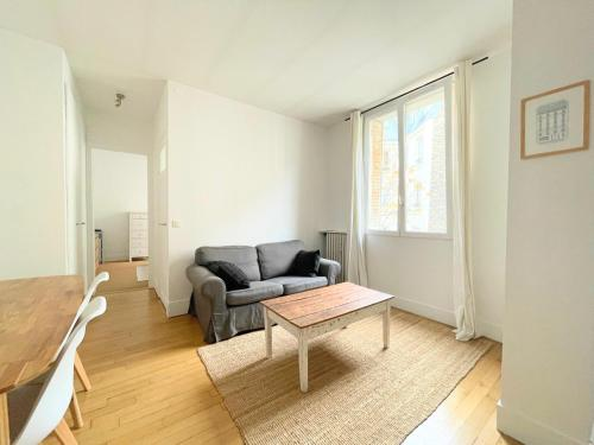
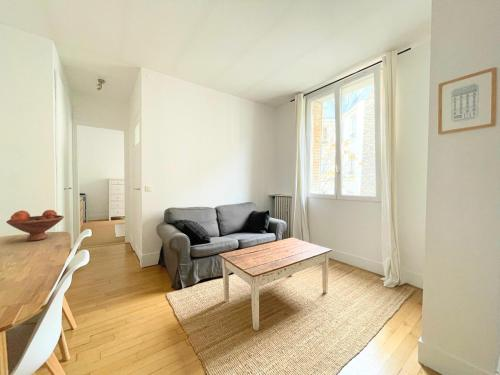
+ fruit bowl [5,209,65,242]
